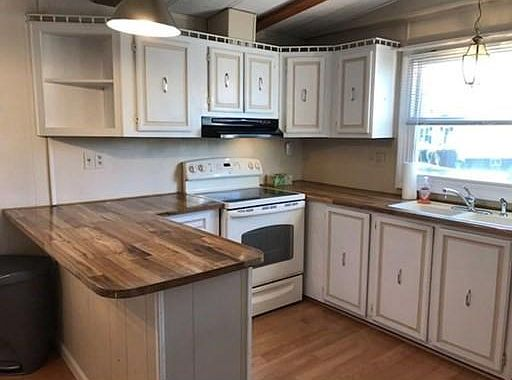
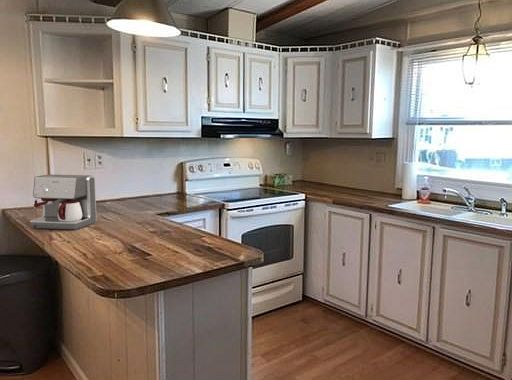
+ coffee maker [29,173,97,231]
